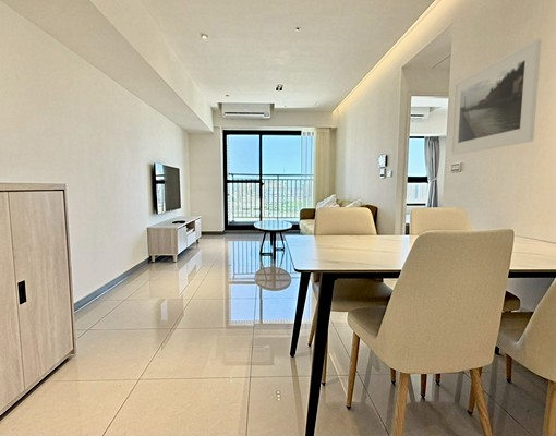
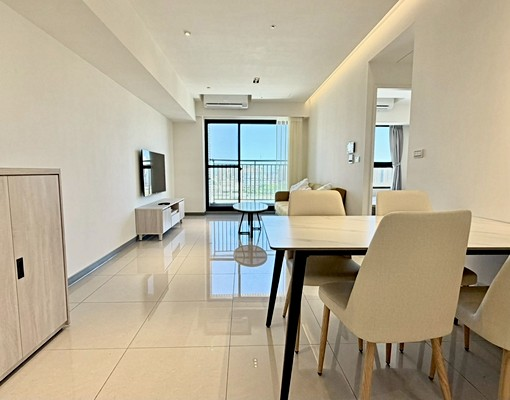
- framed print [449,37,542,156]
